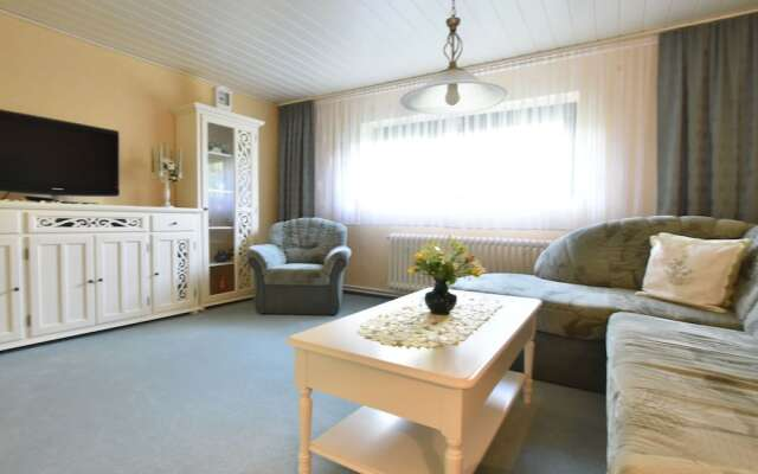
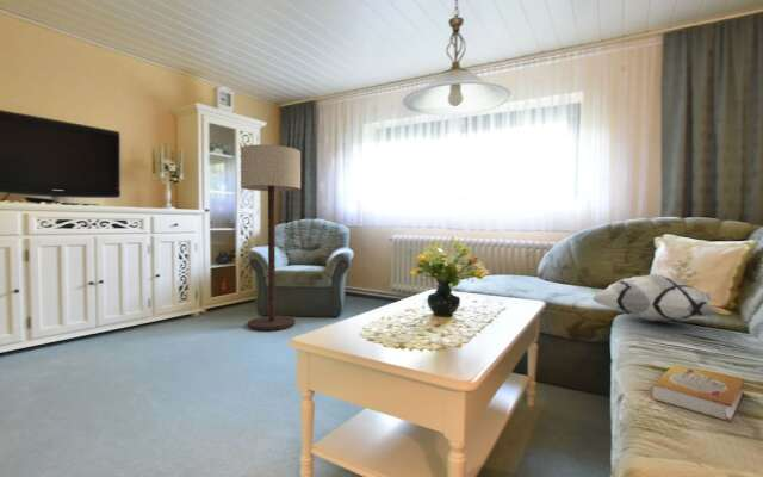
+ book [649,363,746,422]
+ decorative pillow [590,273,719,322]
+ floor lamp [240,143,302,332]
